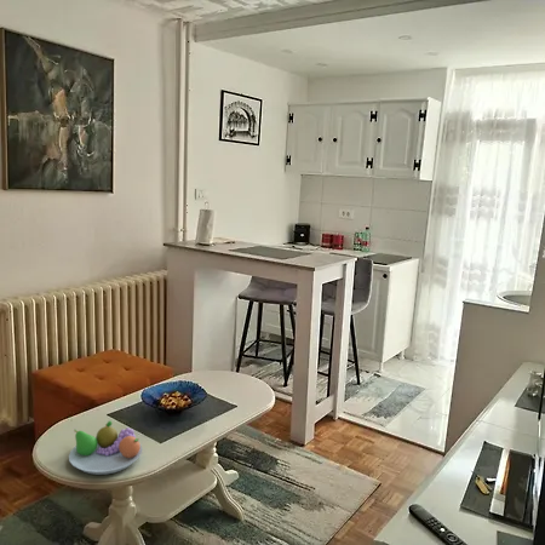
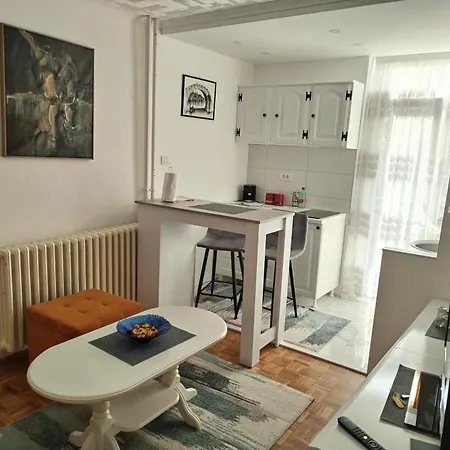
- fruit bowl [68,420,144,476]
